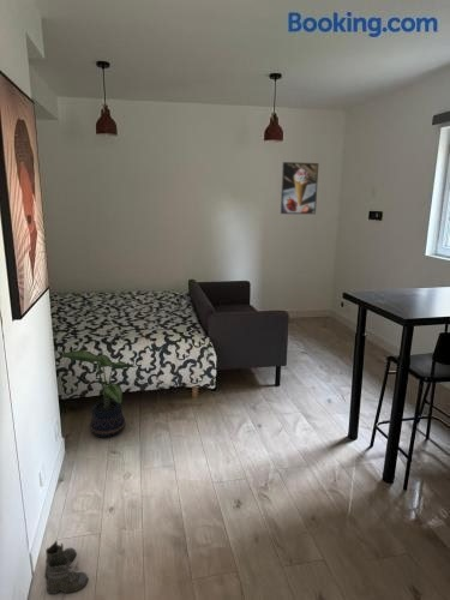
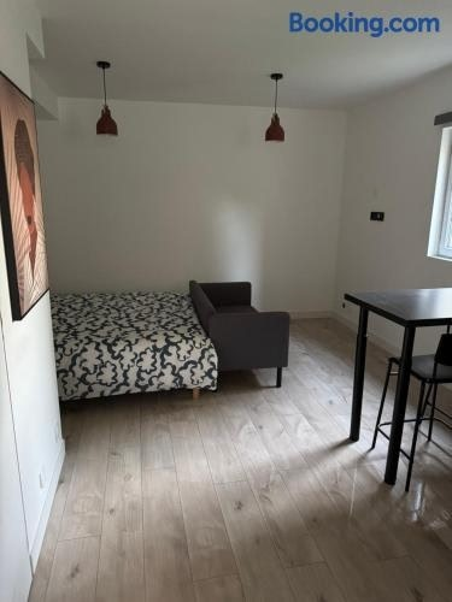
- potted plant [59,349,138,439]
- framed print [280,161,319,215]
- boots [43,540,89,600]
